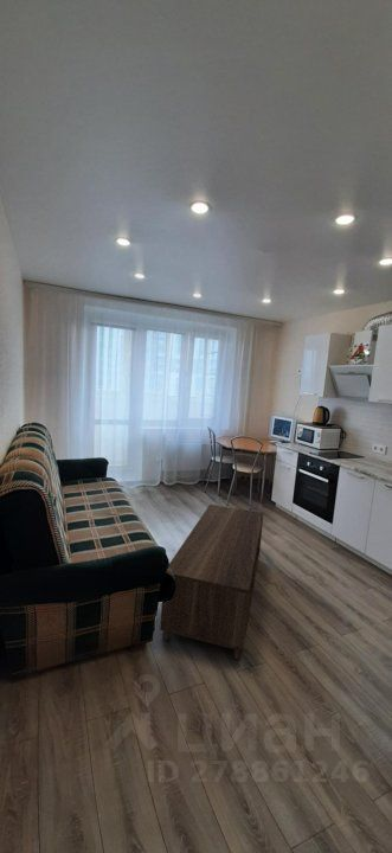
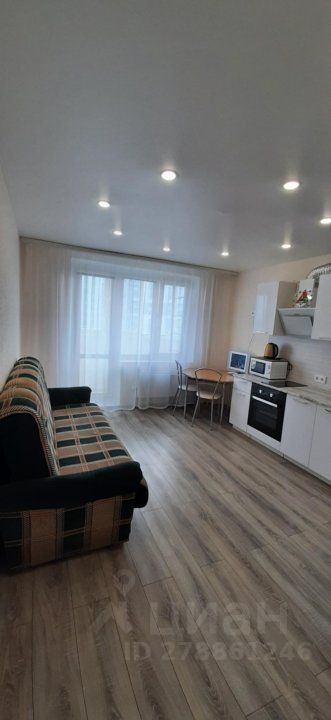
- coffee table [159,504,265,660]
